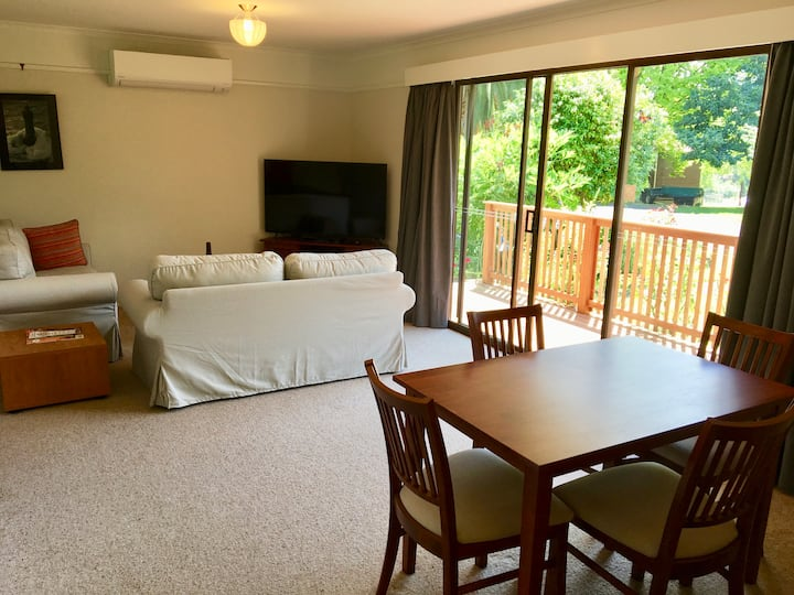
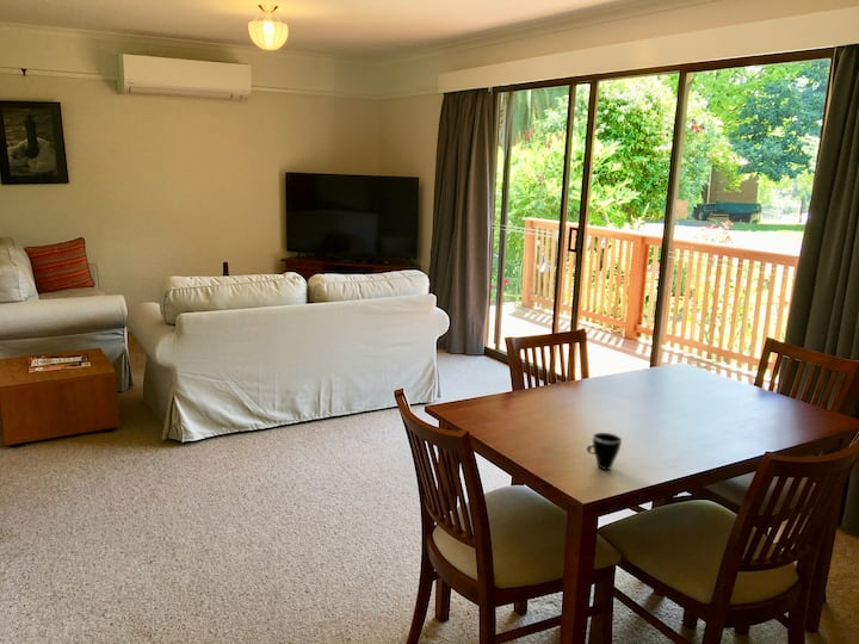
+ cup [586,432,623,471]
